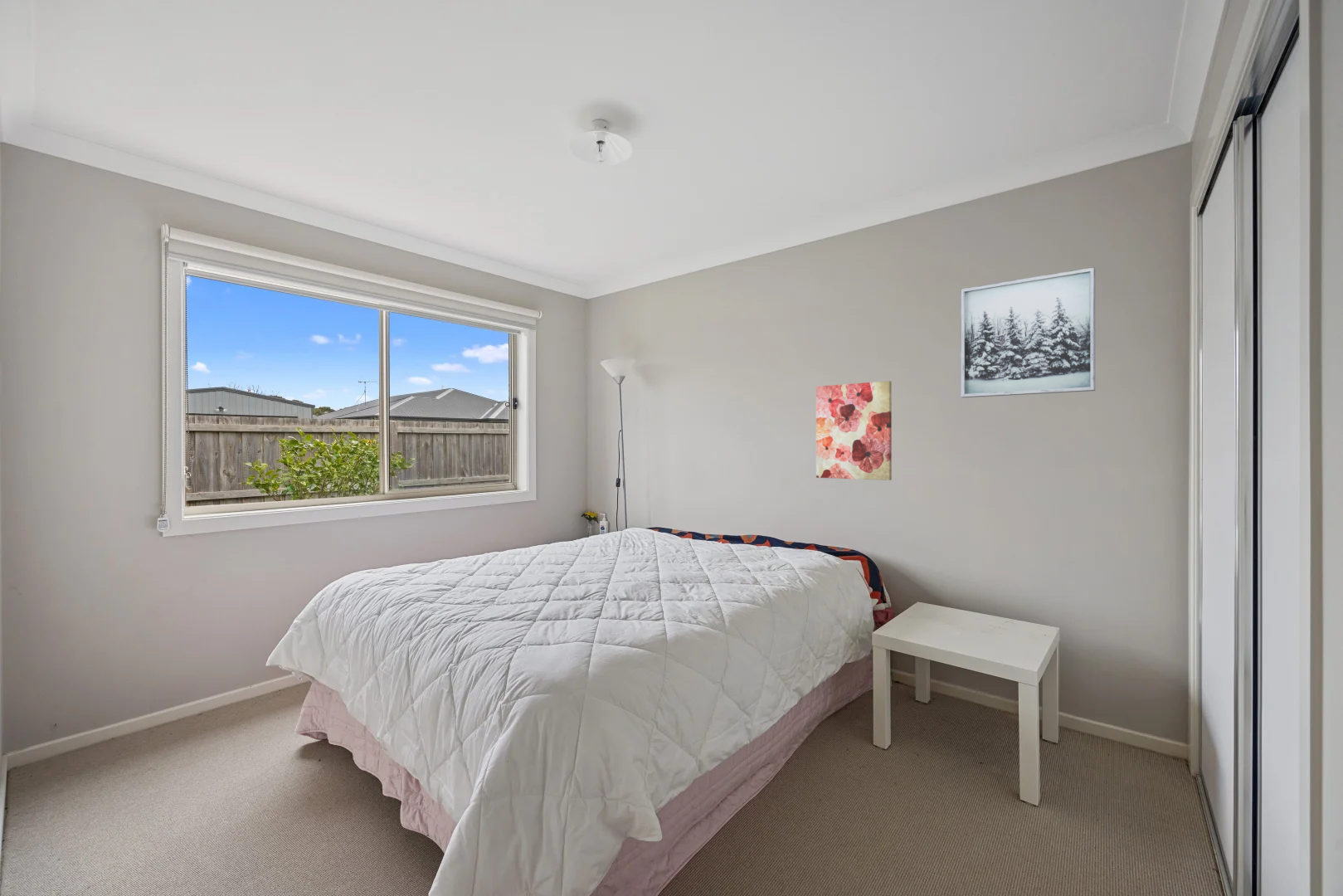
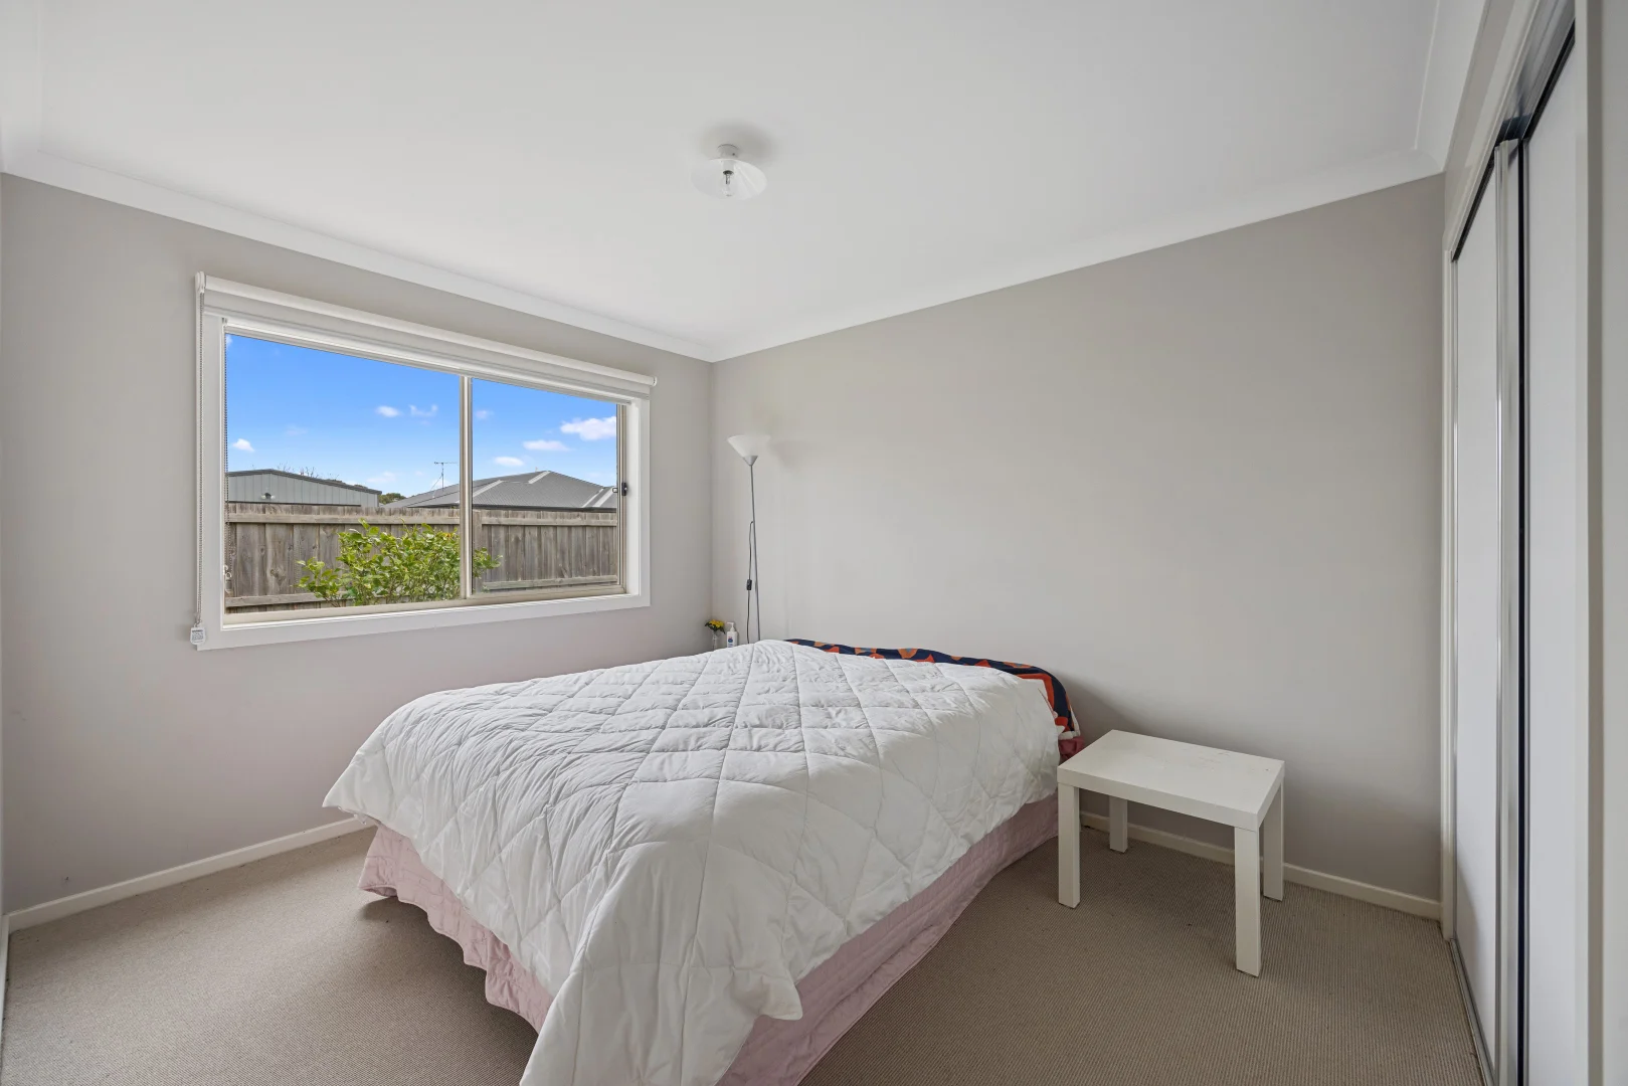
- wall art [960,266,1097,398]
- wall art [815,380,893,481]
